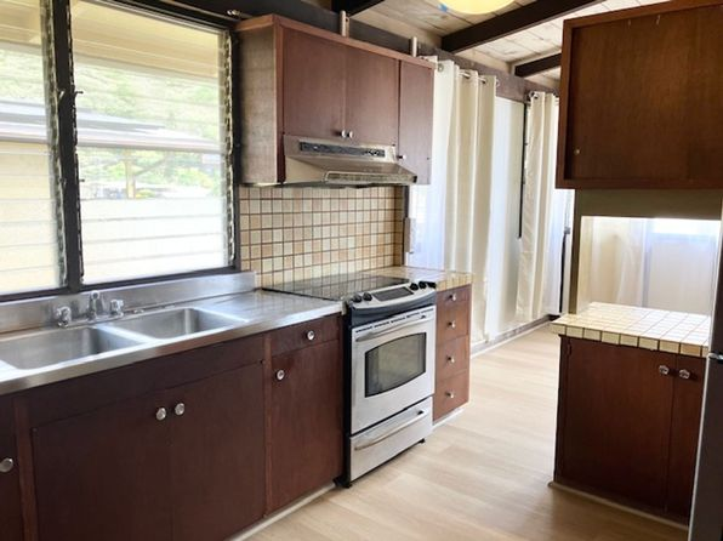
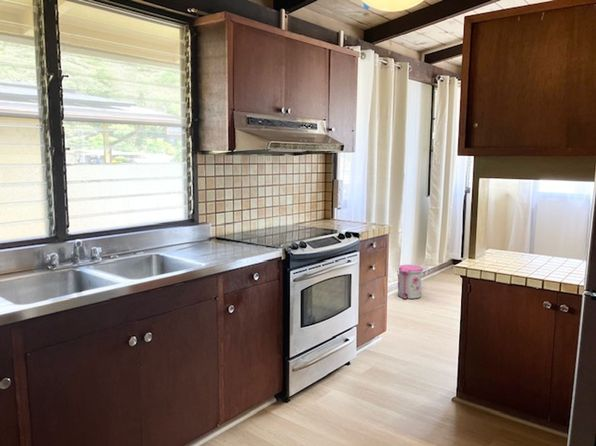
+ trash can [397,264,424,300]
